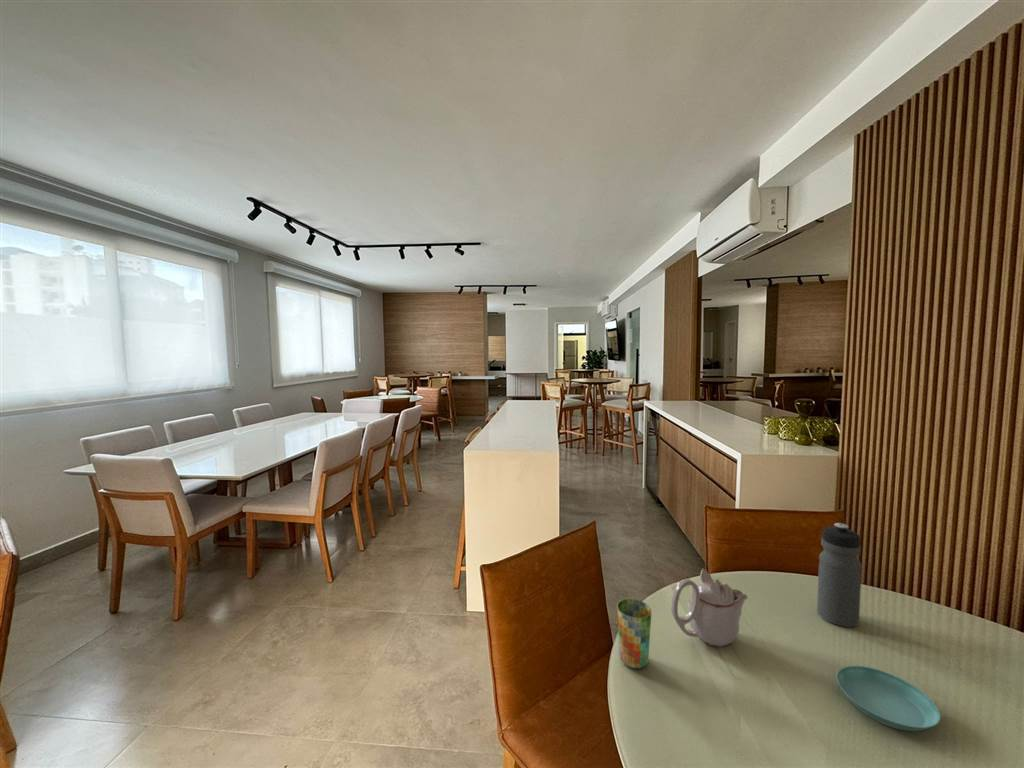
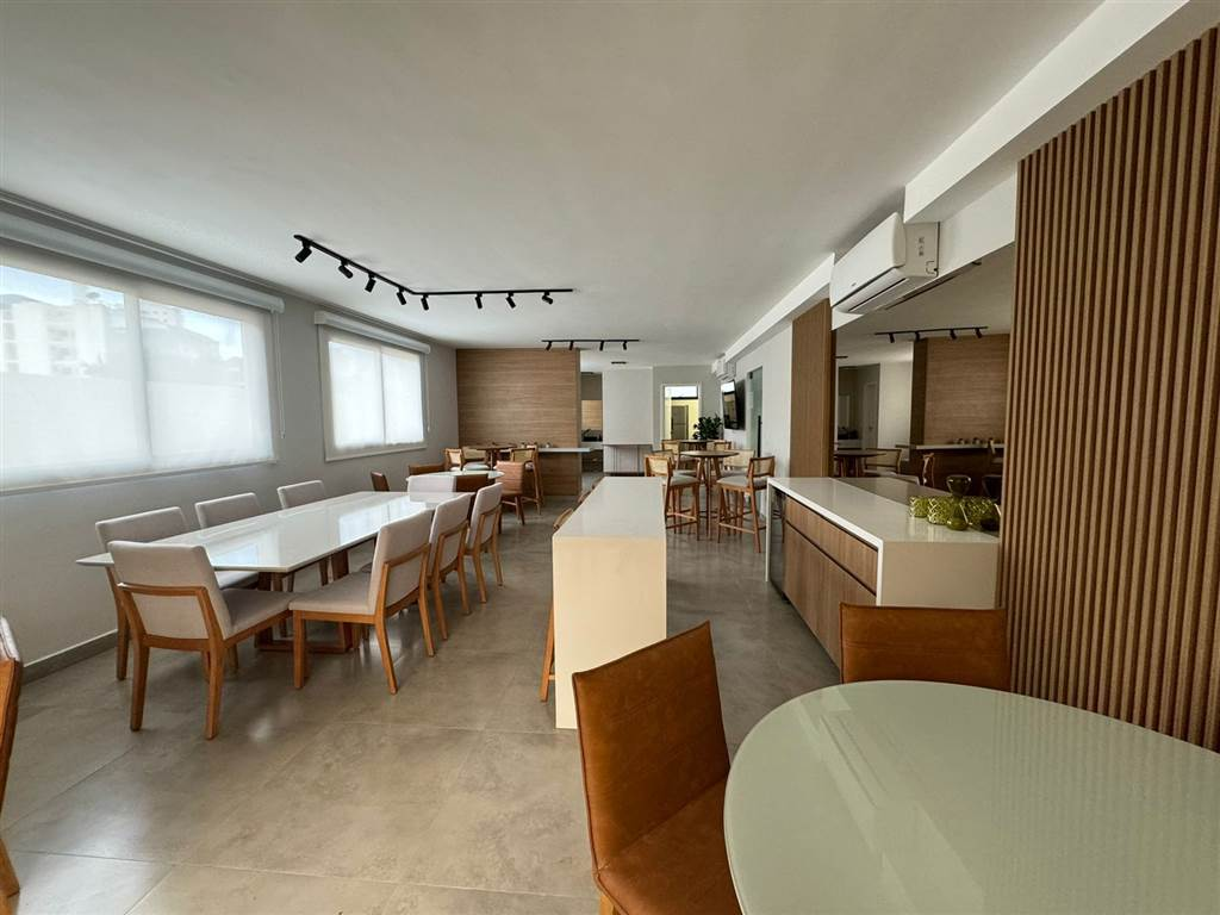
- teapot [670,568,748,648]
- water bottle [816,522,863,628]
- cup [616,598,652,670]
- saucer [835,665,942,732]
